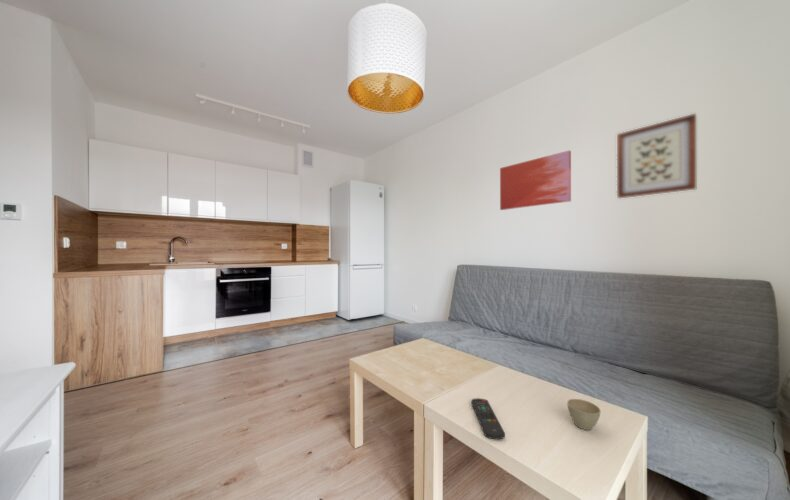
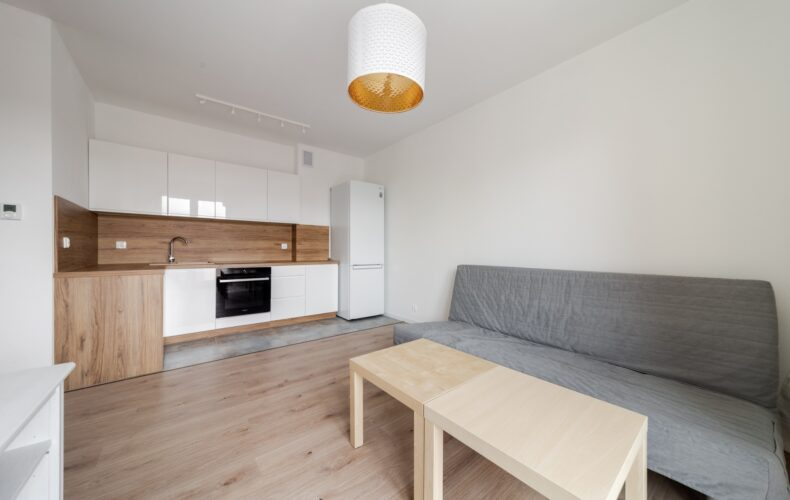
- wall art [499,149,572,211]
- flower pot [566,398,602,431]
- wall art [616,112,697,199]
- remote control [470,397,506,440]
